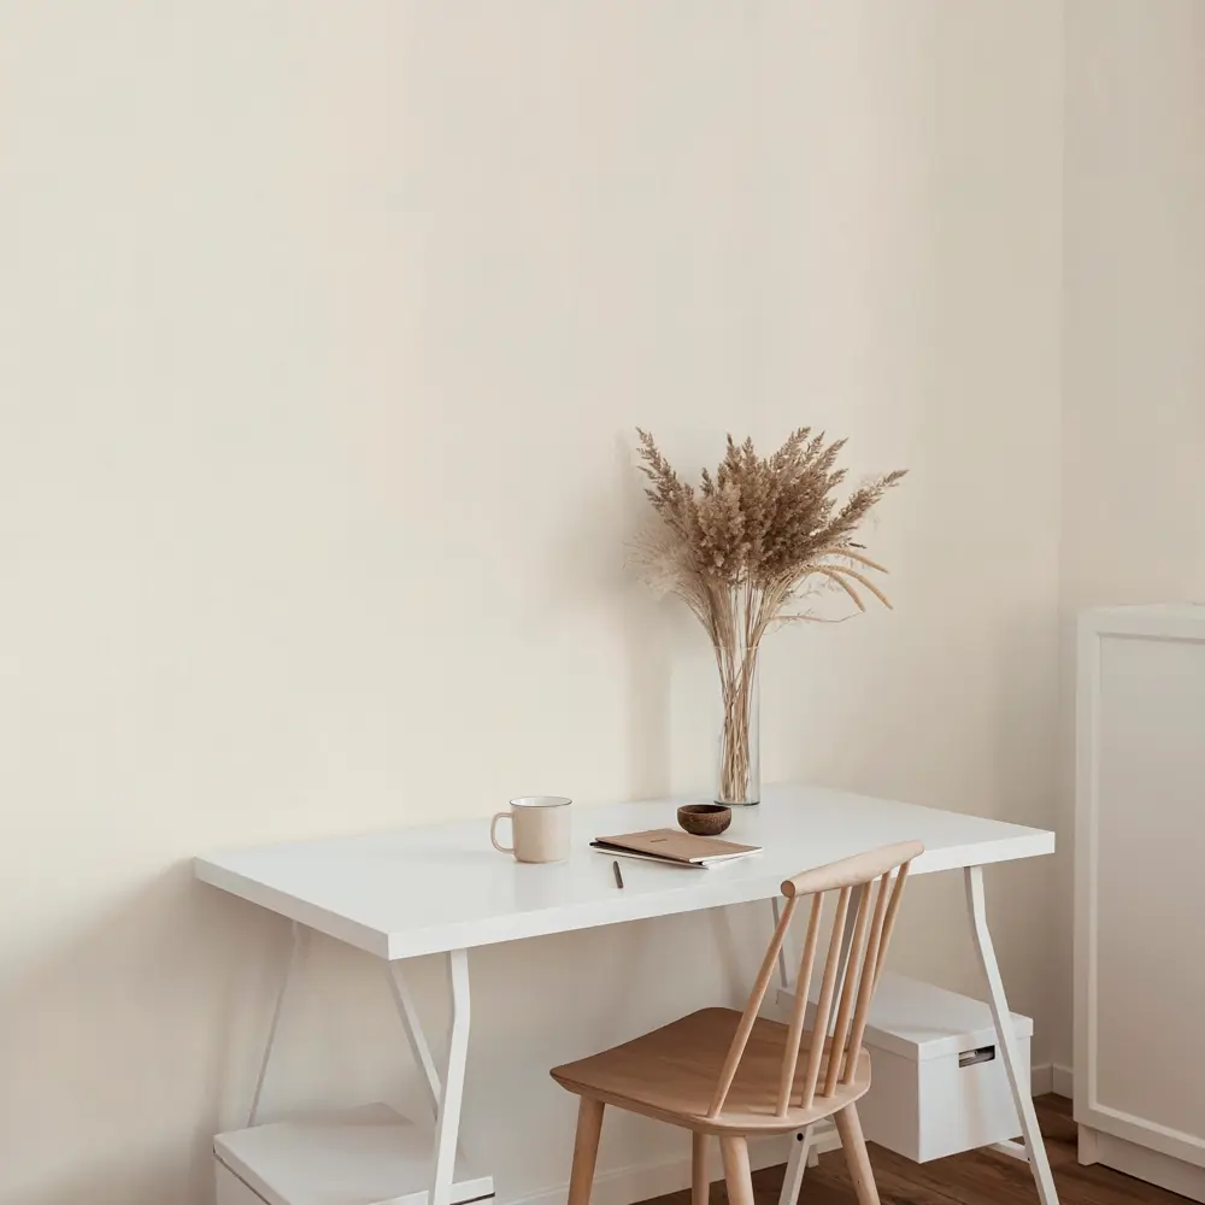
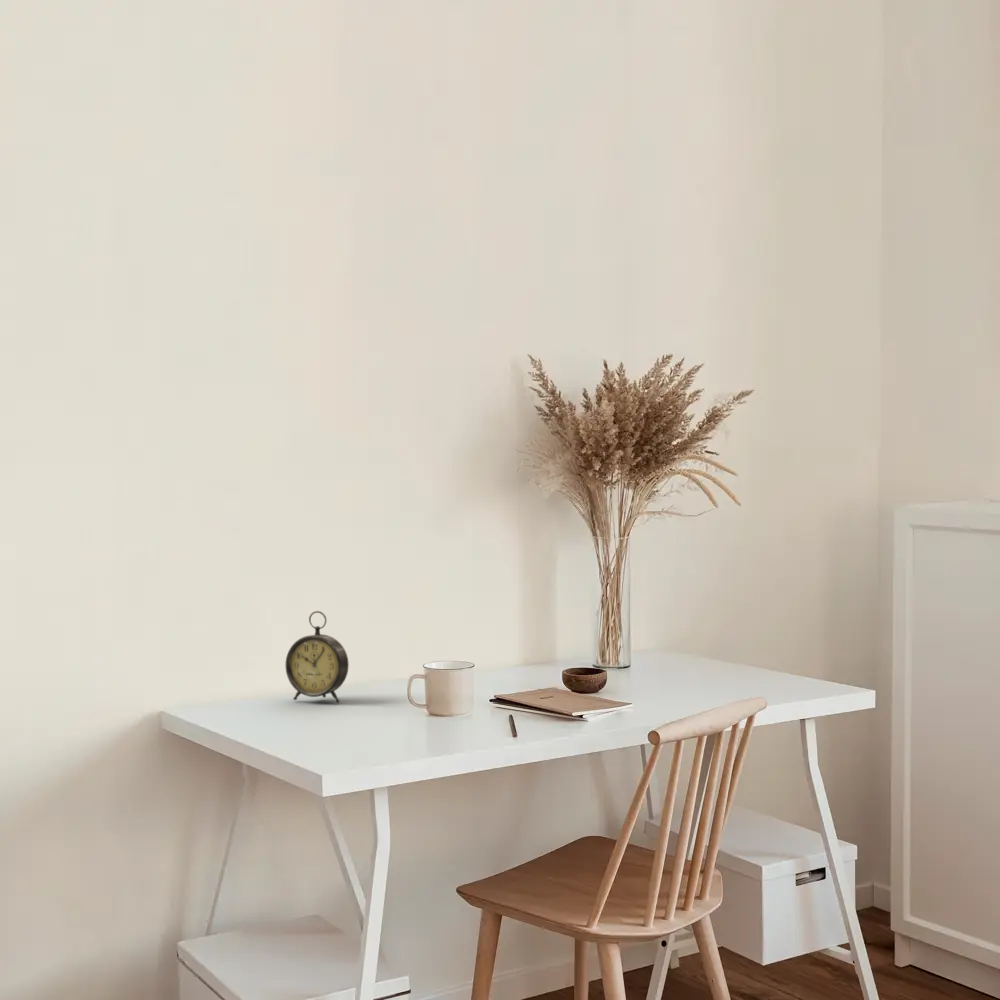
+ alarm clock [285,610,350,703]
